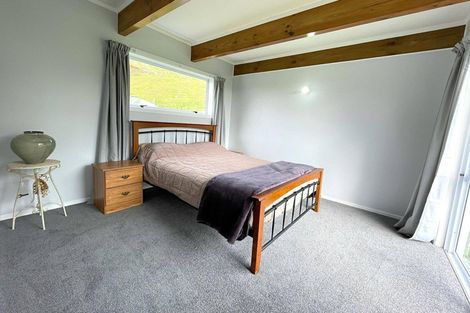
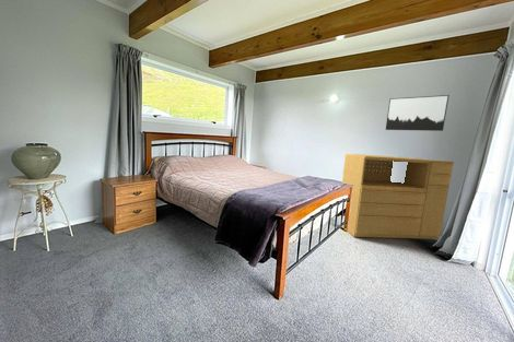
+ wall art [385,94,449,132]
+ dresser [341,153,455,240]
